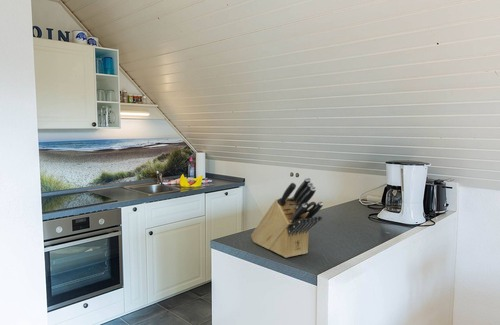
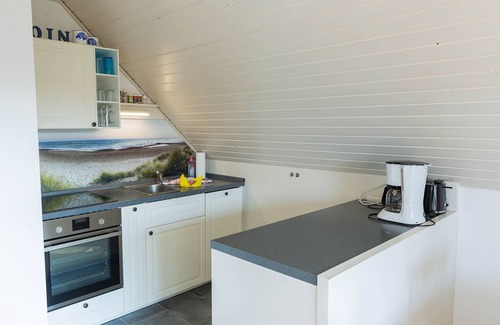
- knife block [250,176,324,259]
